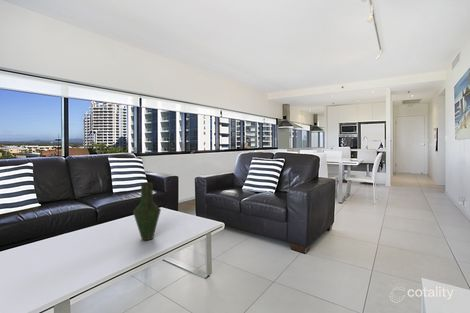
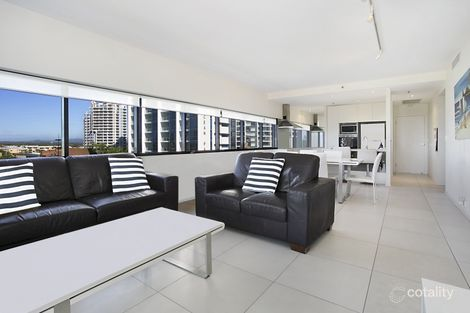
- vase [132,181,162,241]
